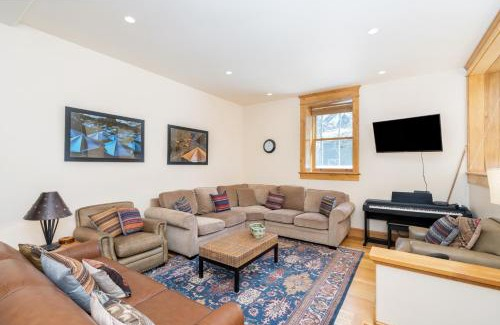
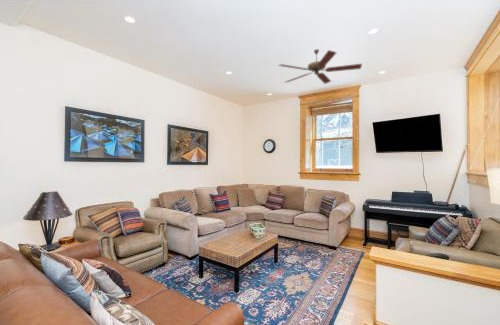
+ ceiling fan [277,48,363,85]
